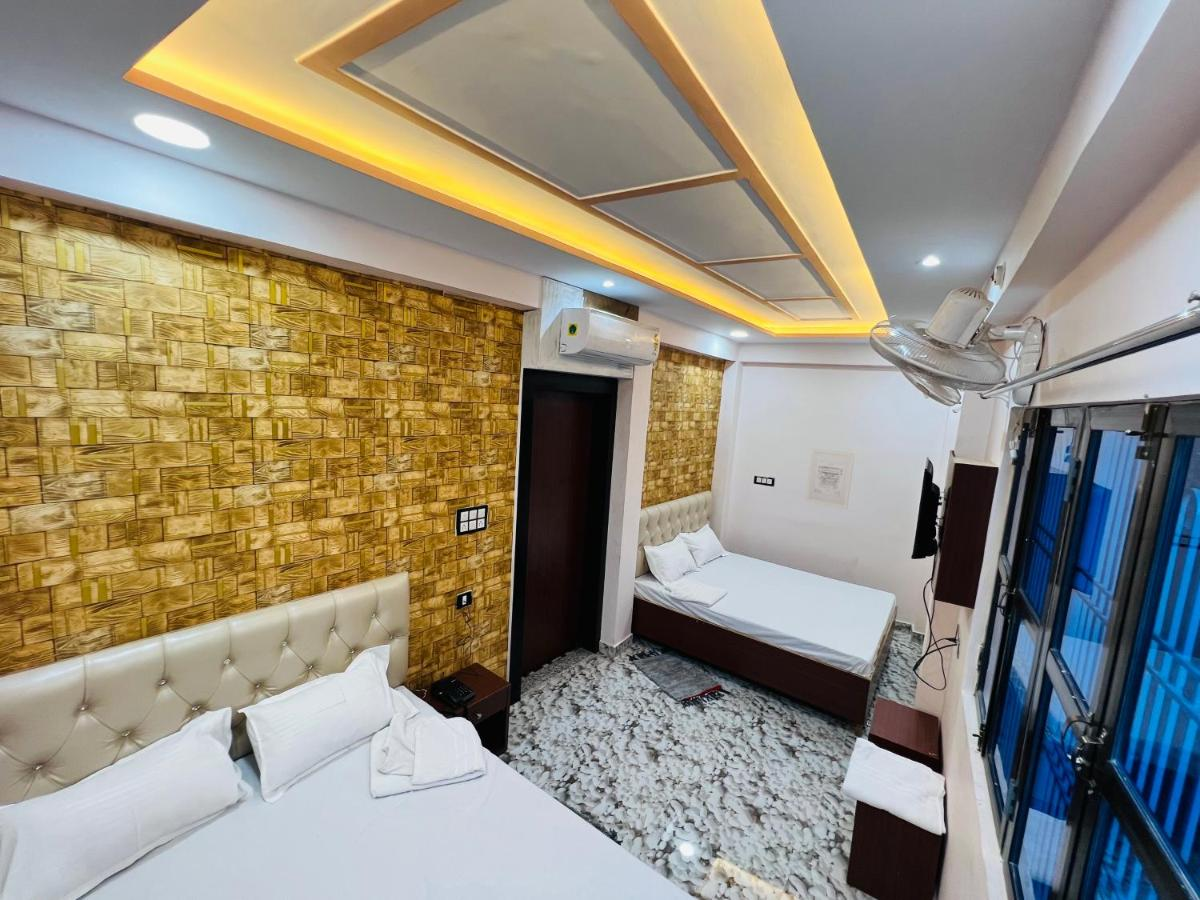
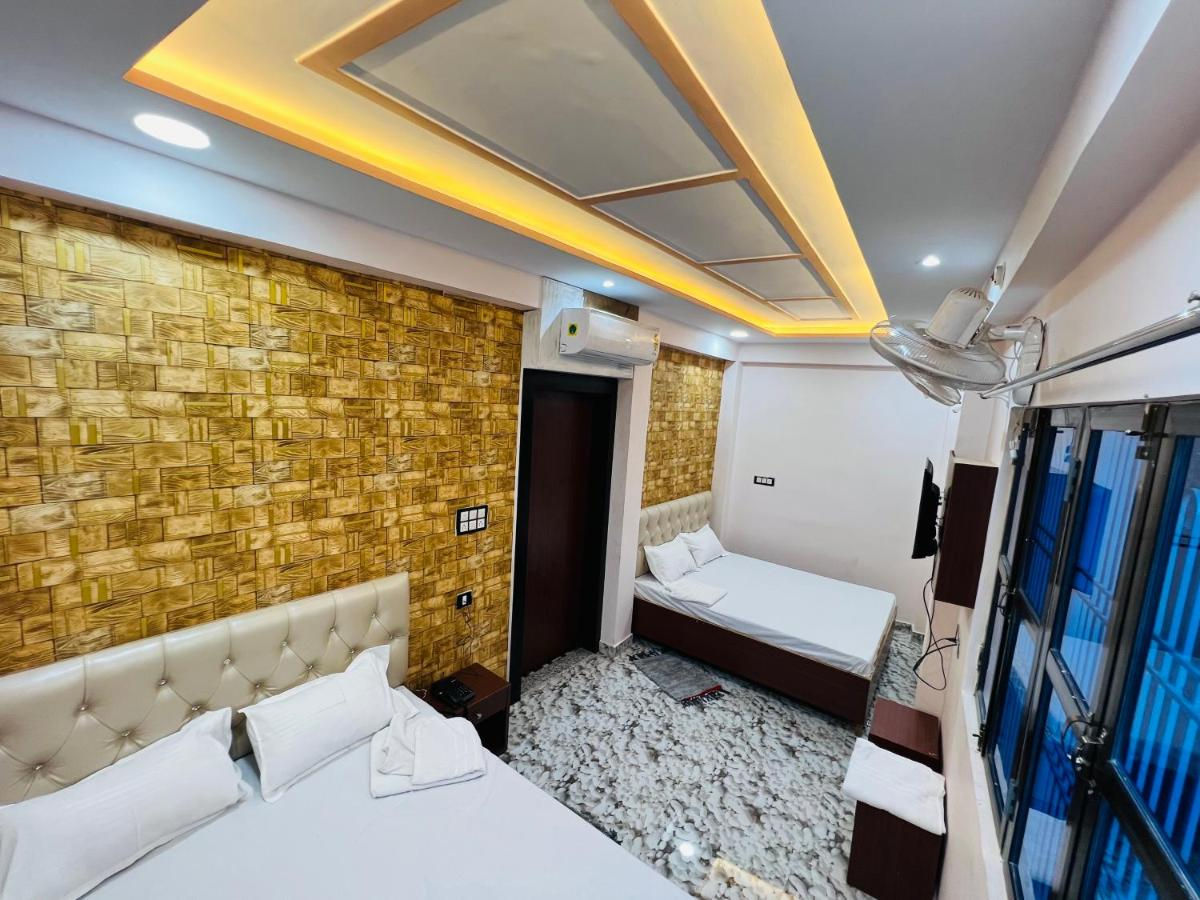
- wall art [805,448,855,510]
